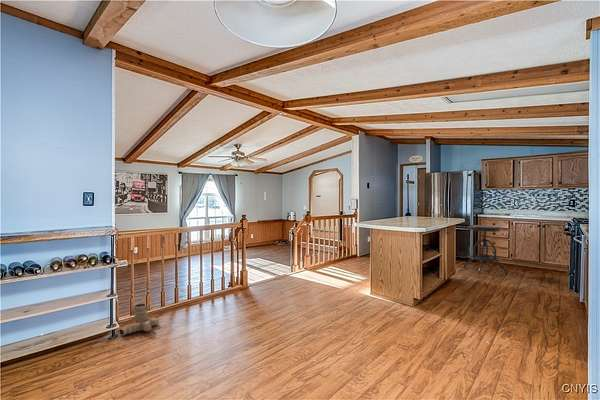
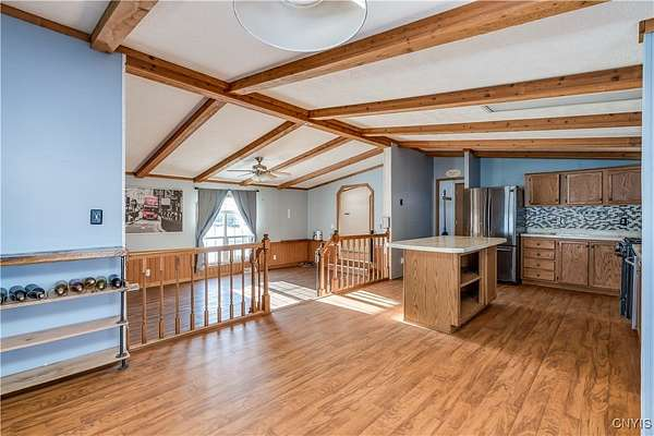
- boots [118,303,160,336]
- stool [463,224,508,275]
